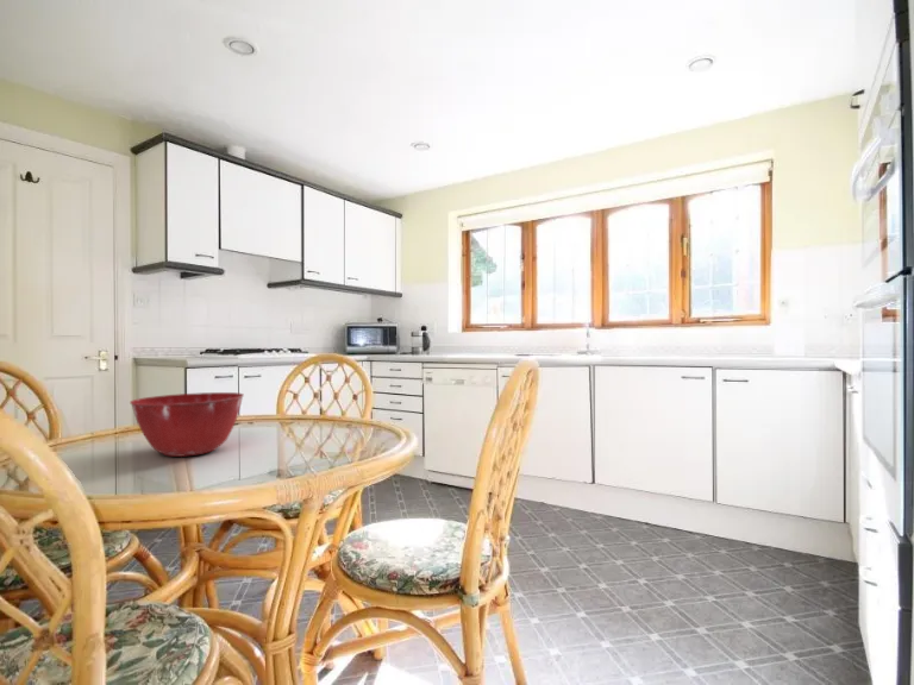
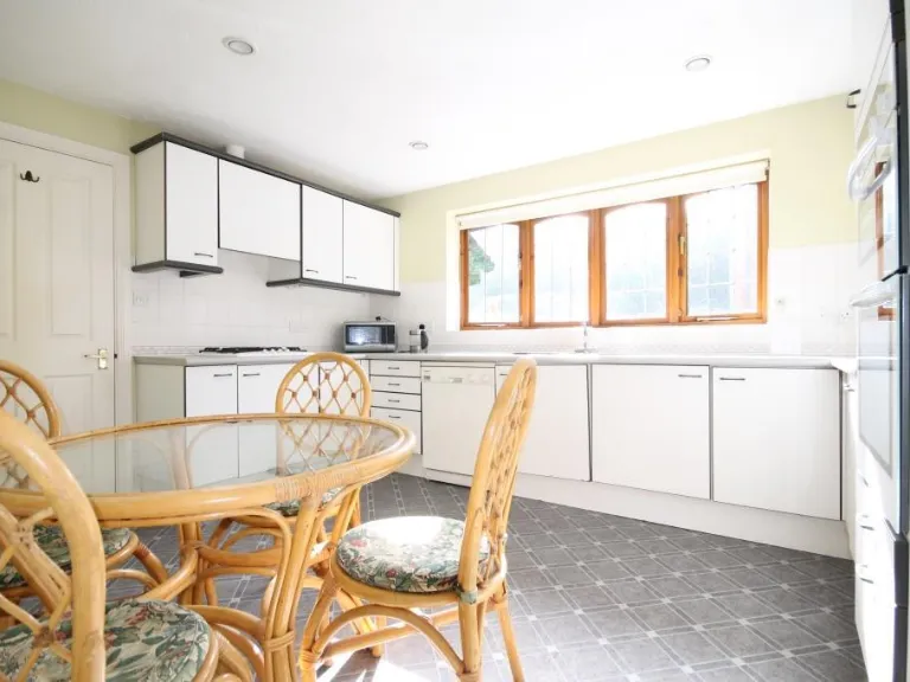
- mixing bowl [129,391,245,458]
